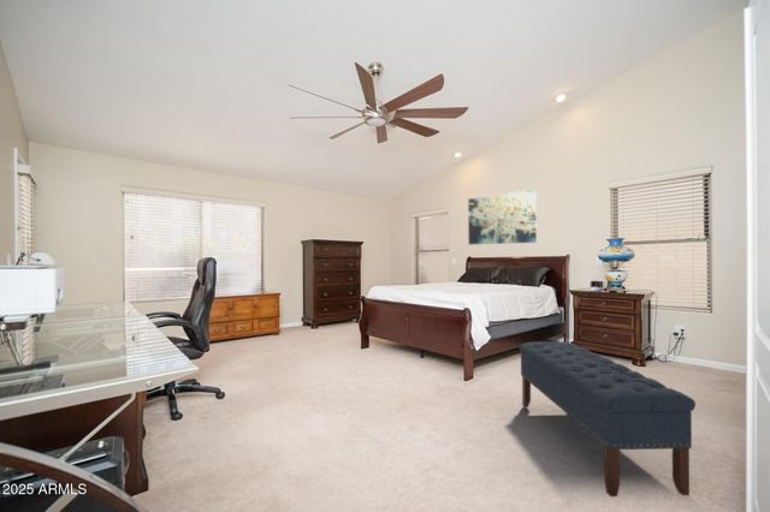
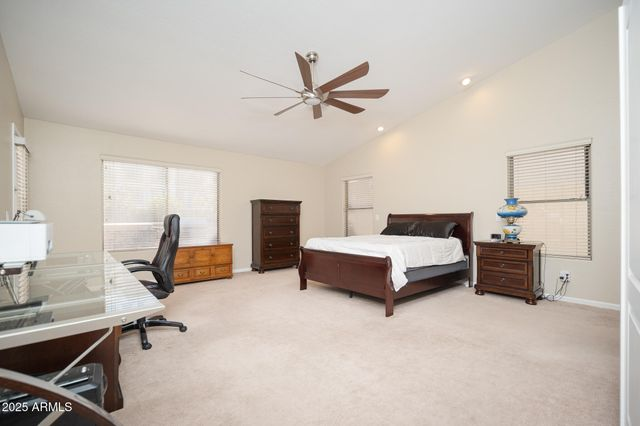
- wall art [467,189,538,245]
- bench [519,340,697,498]
